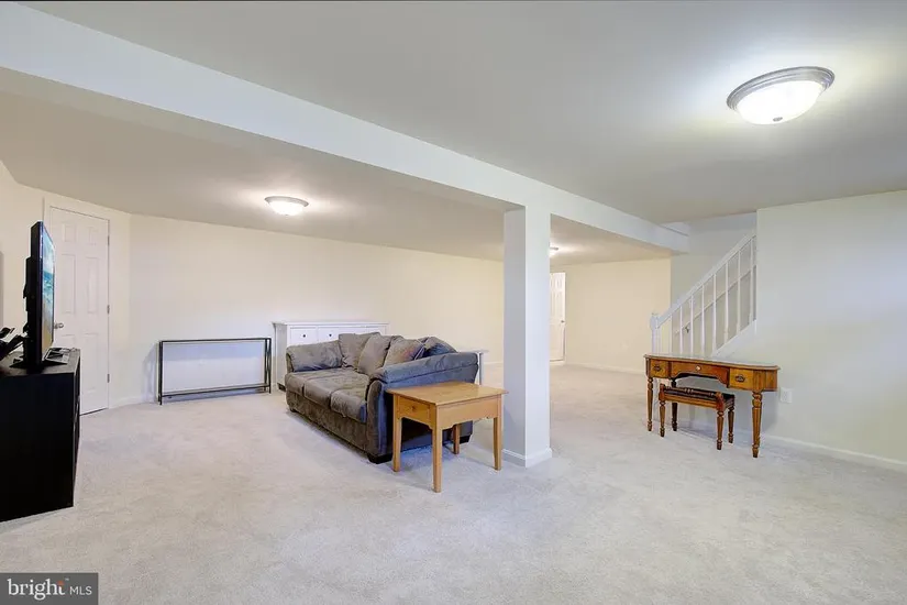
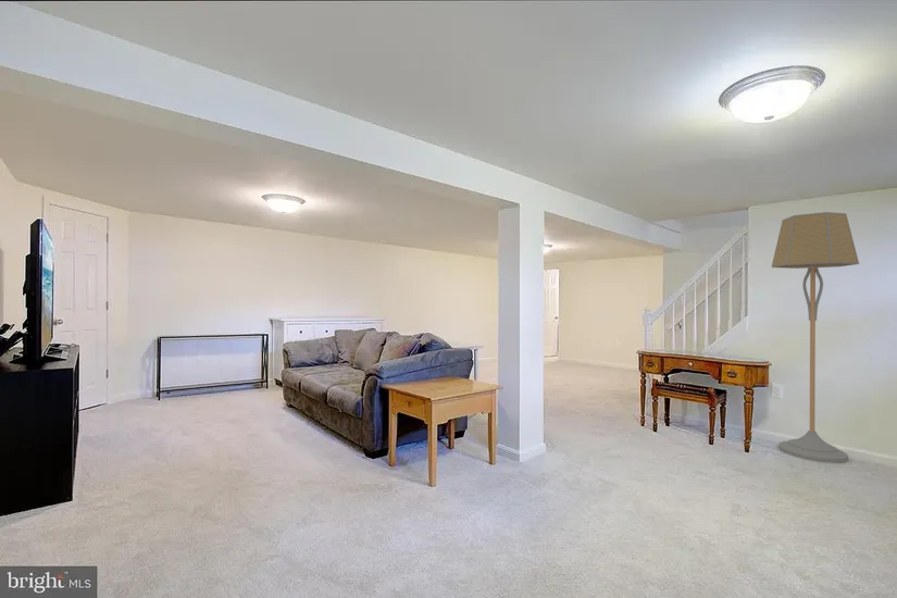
+ floor lamp [771,211,860,464]
